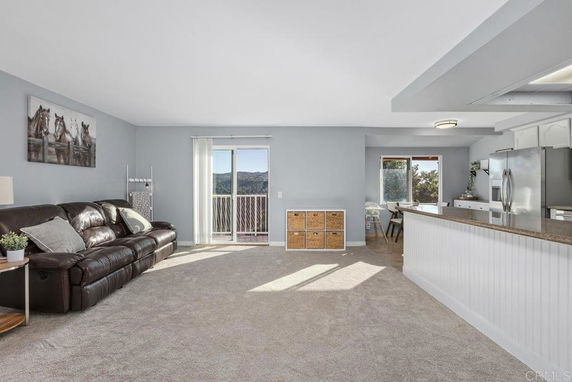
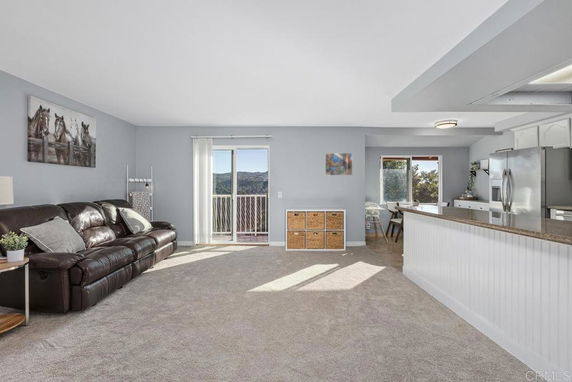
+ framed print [324,152,354,177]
